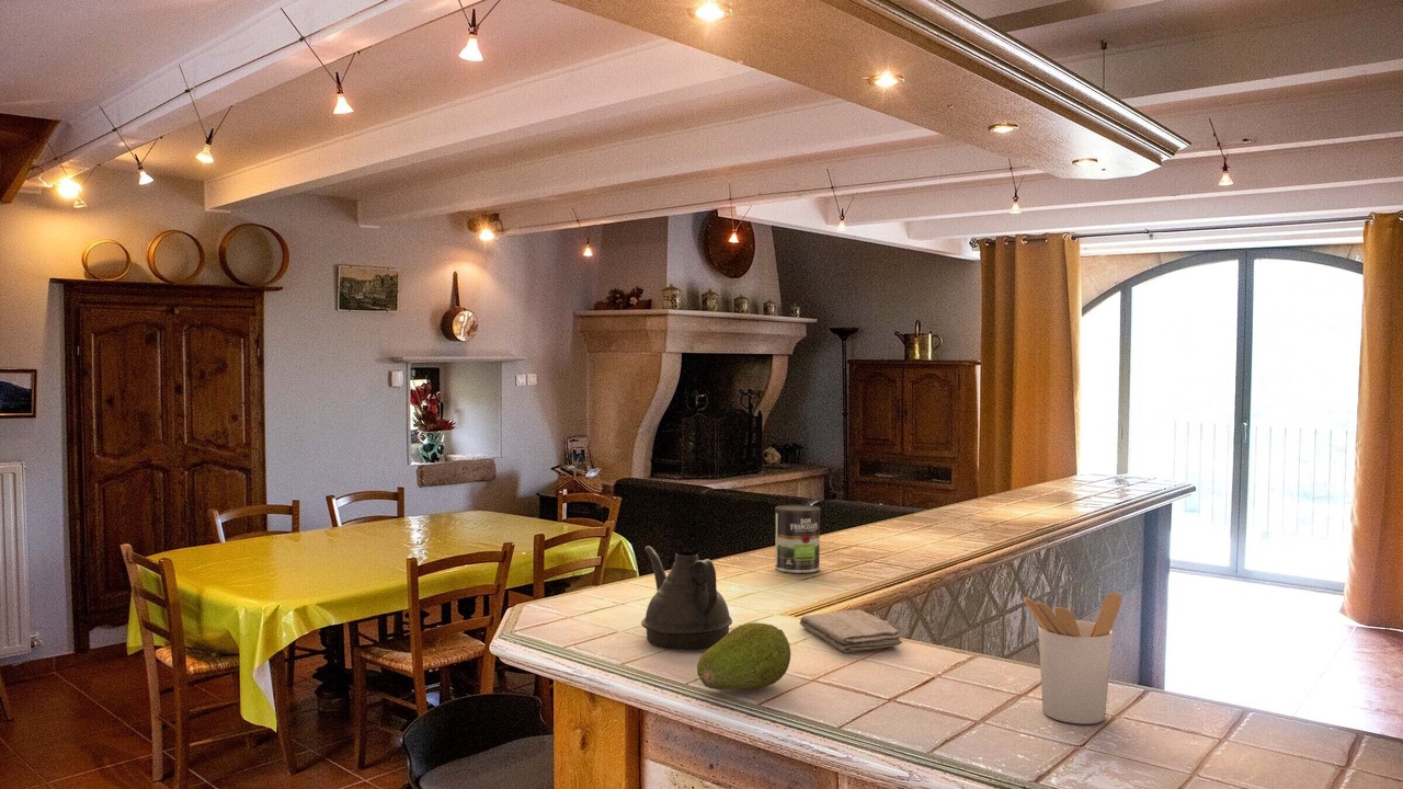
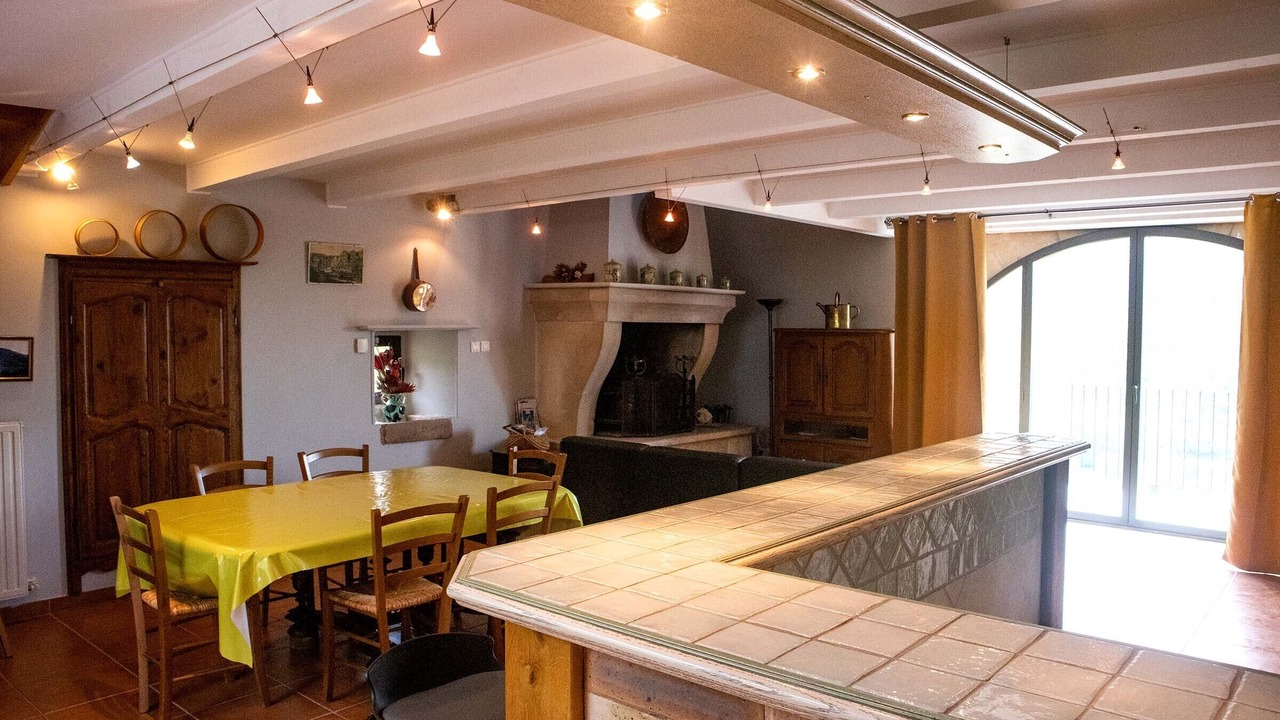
- fruit [696,621,791,691]
- utensil holder [1023,592,1122,725]
- coffee can [774,504,821,574]
- teapot [640,545,733,652]
- washcloth [799,609,903,653]
